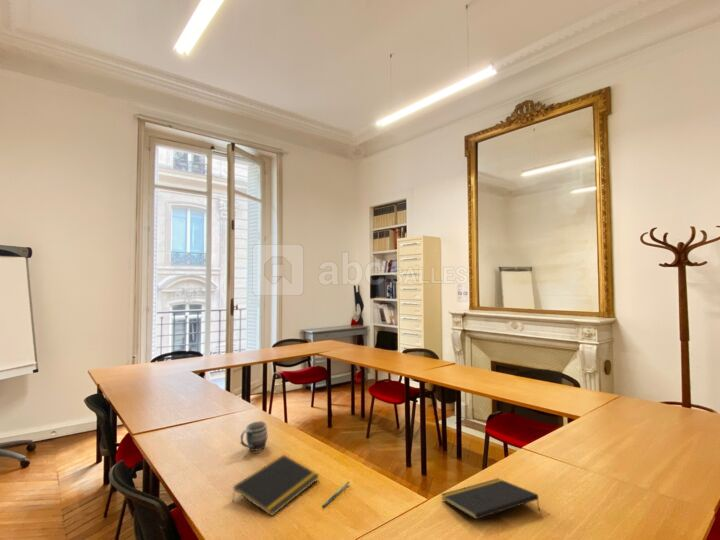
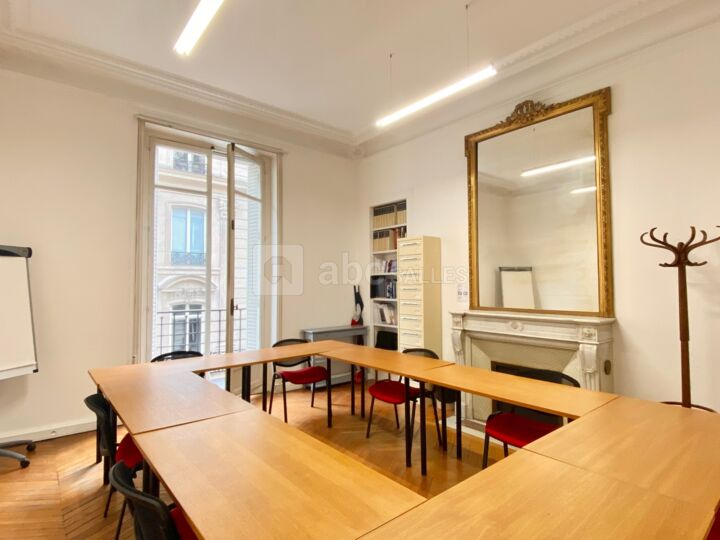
- notepad [231,454,320,517]
- pen [321,480,350,508]
- mug [240,420,268,452]
- notepad [440,477,540,520]
